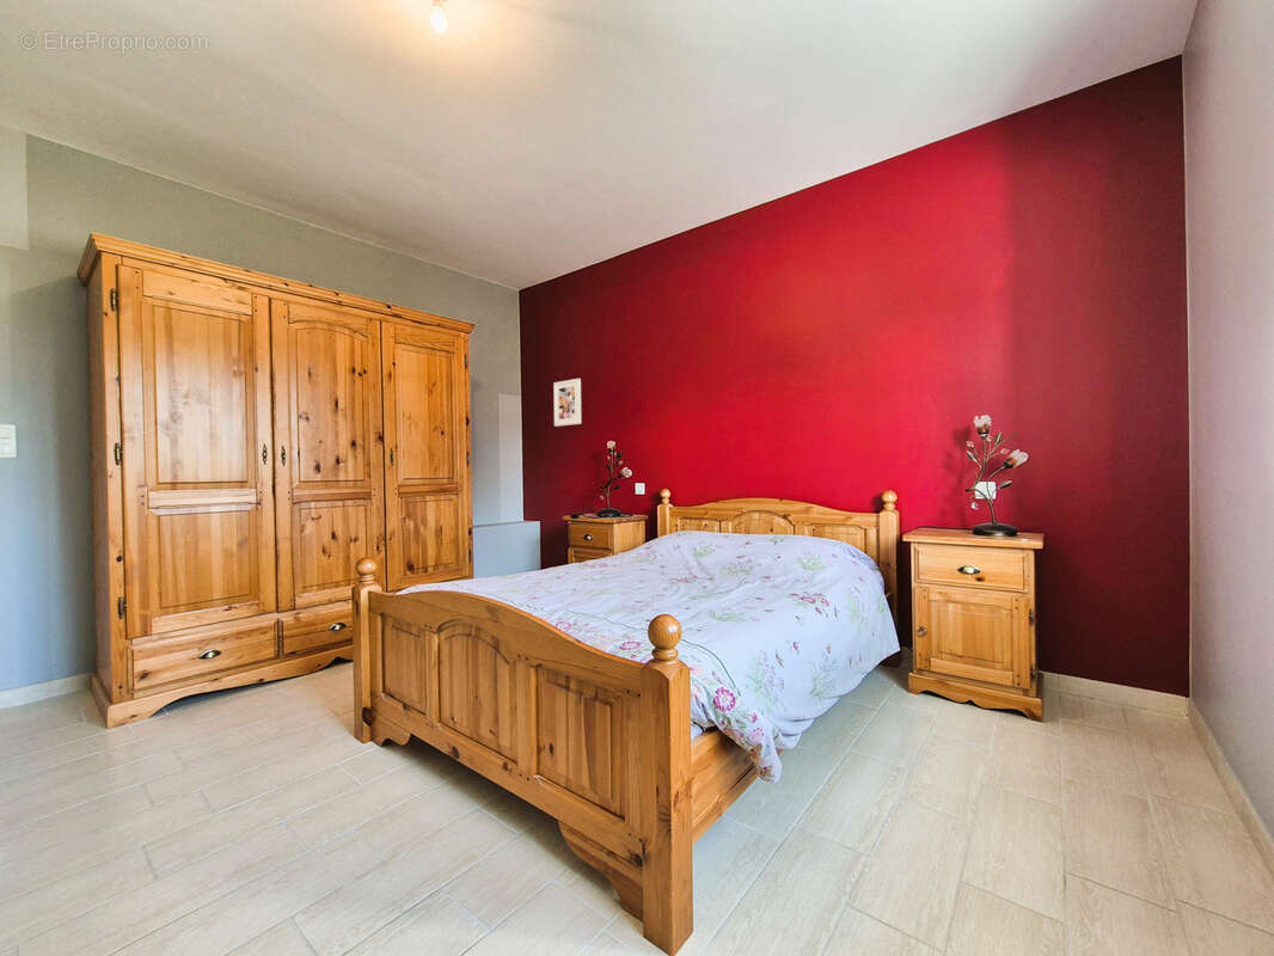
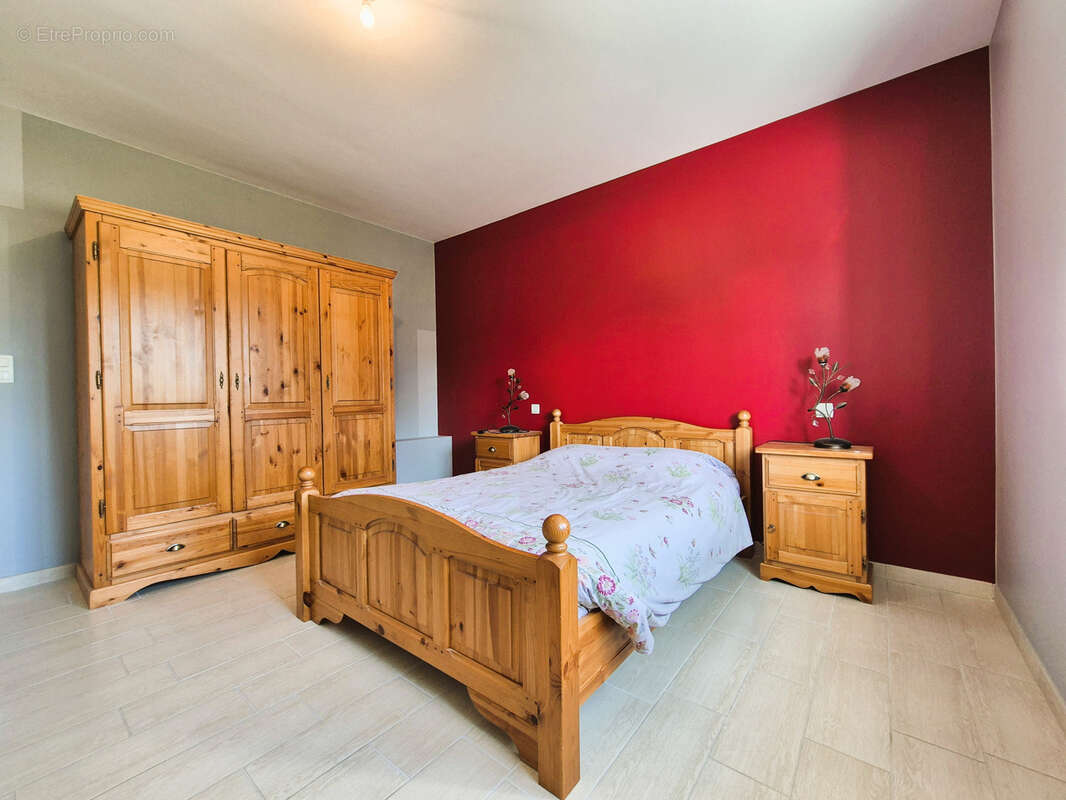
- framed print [552,378,582,428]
